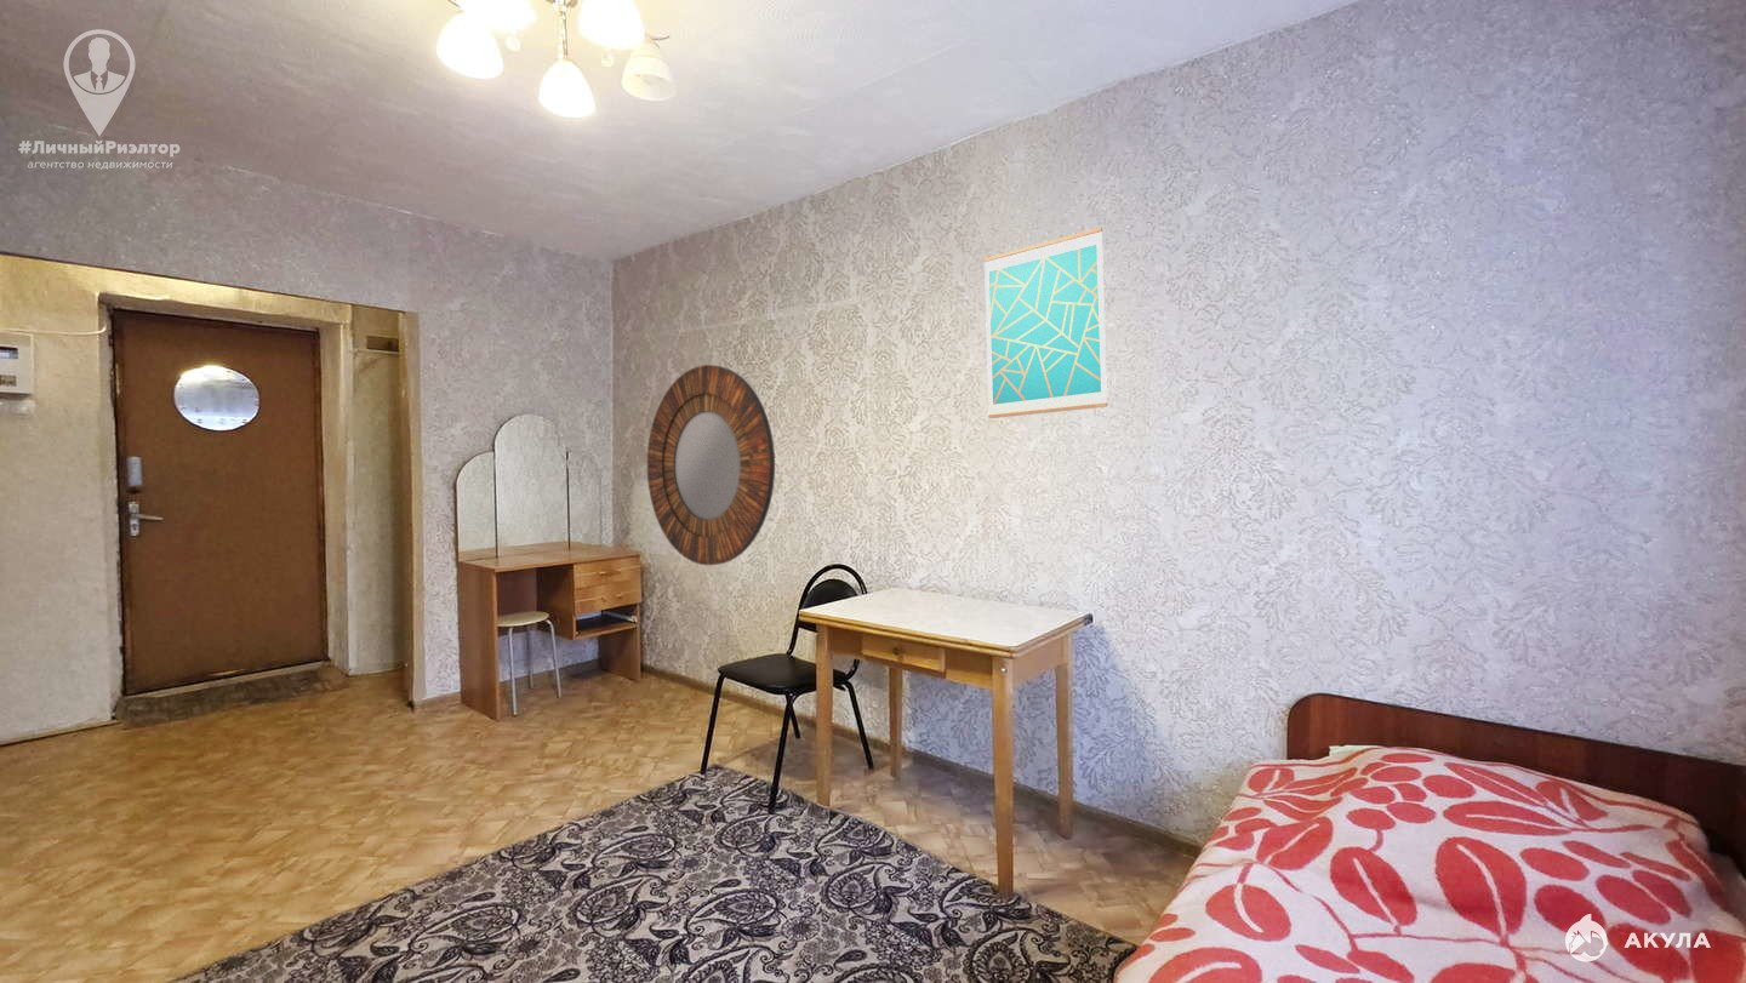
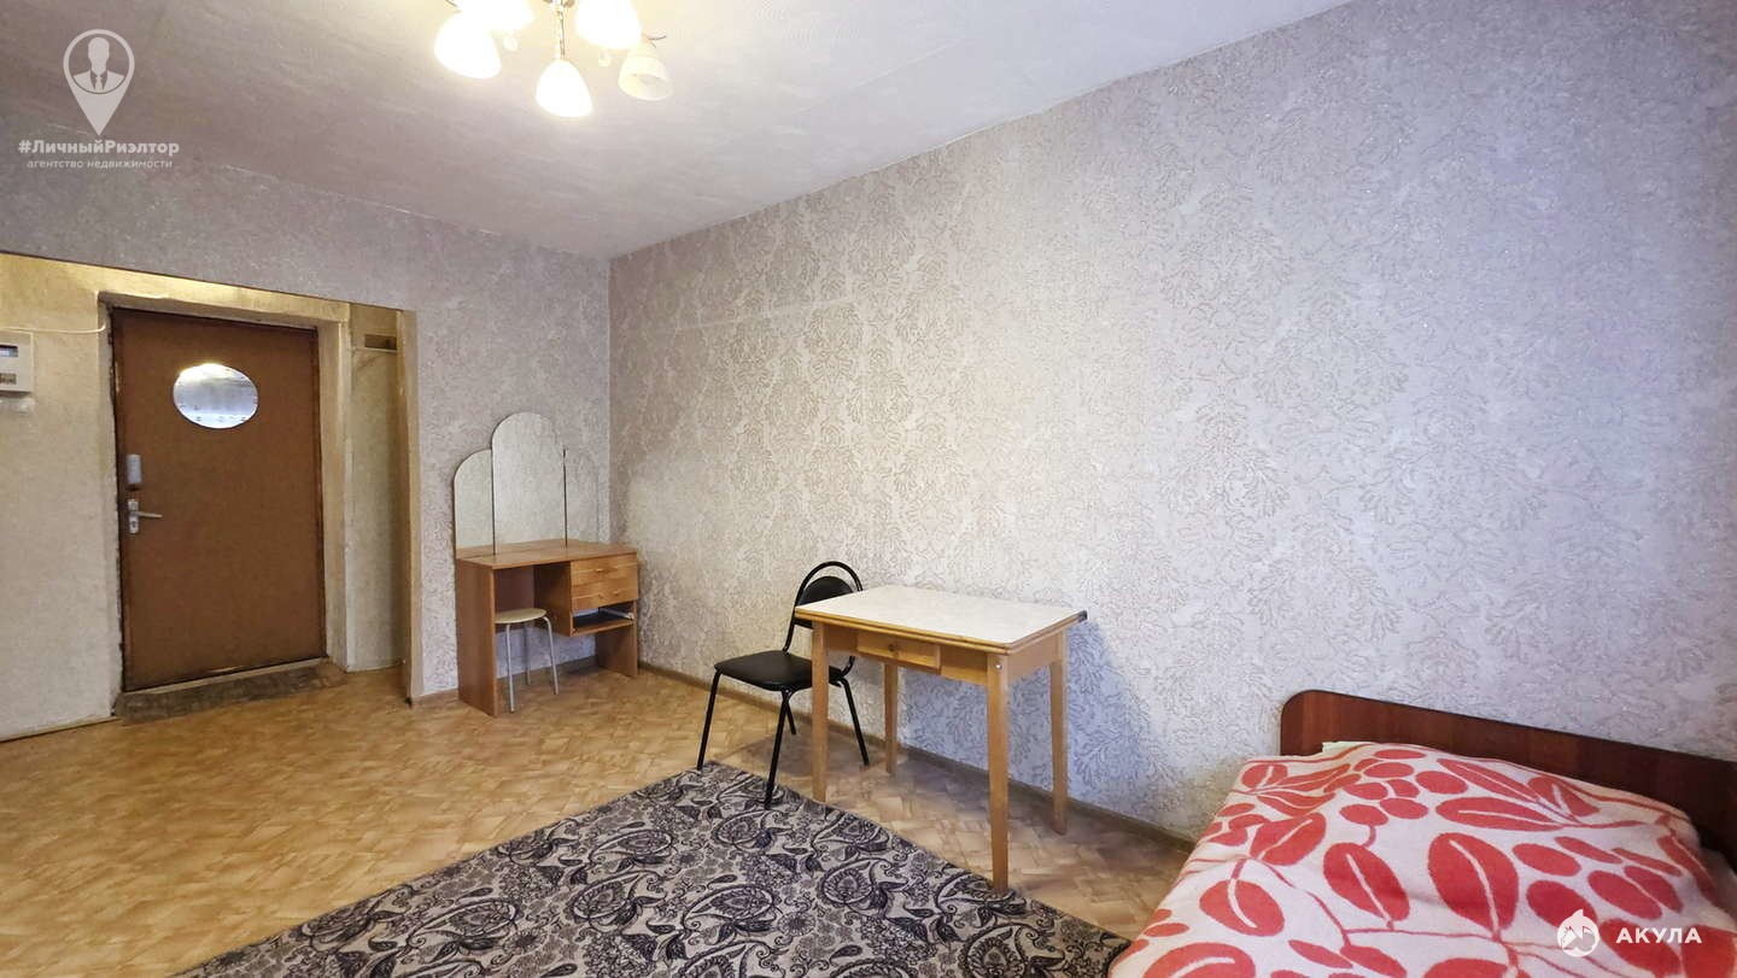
- wall art [983,227,1108,419]
- home mirror [646,364,776,566]
